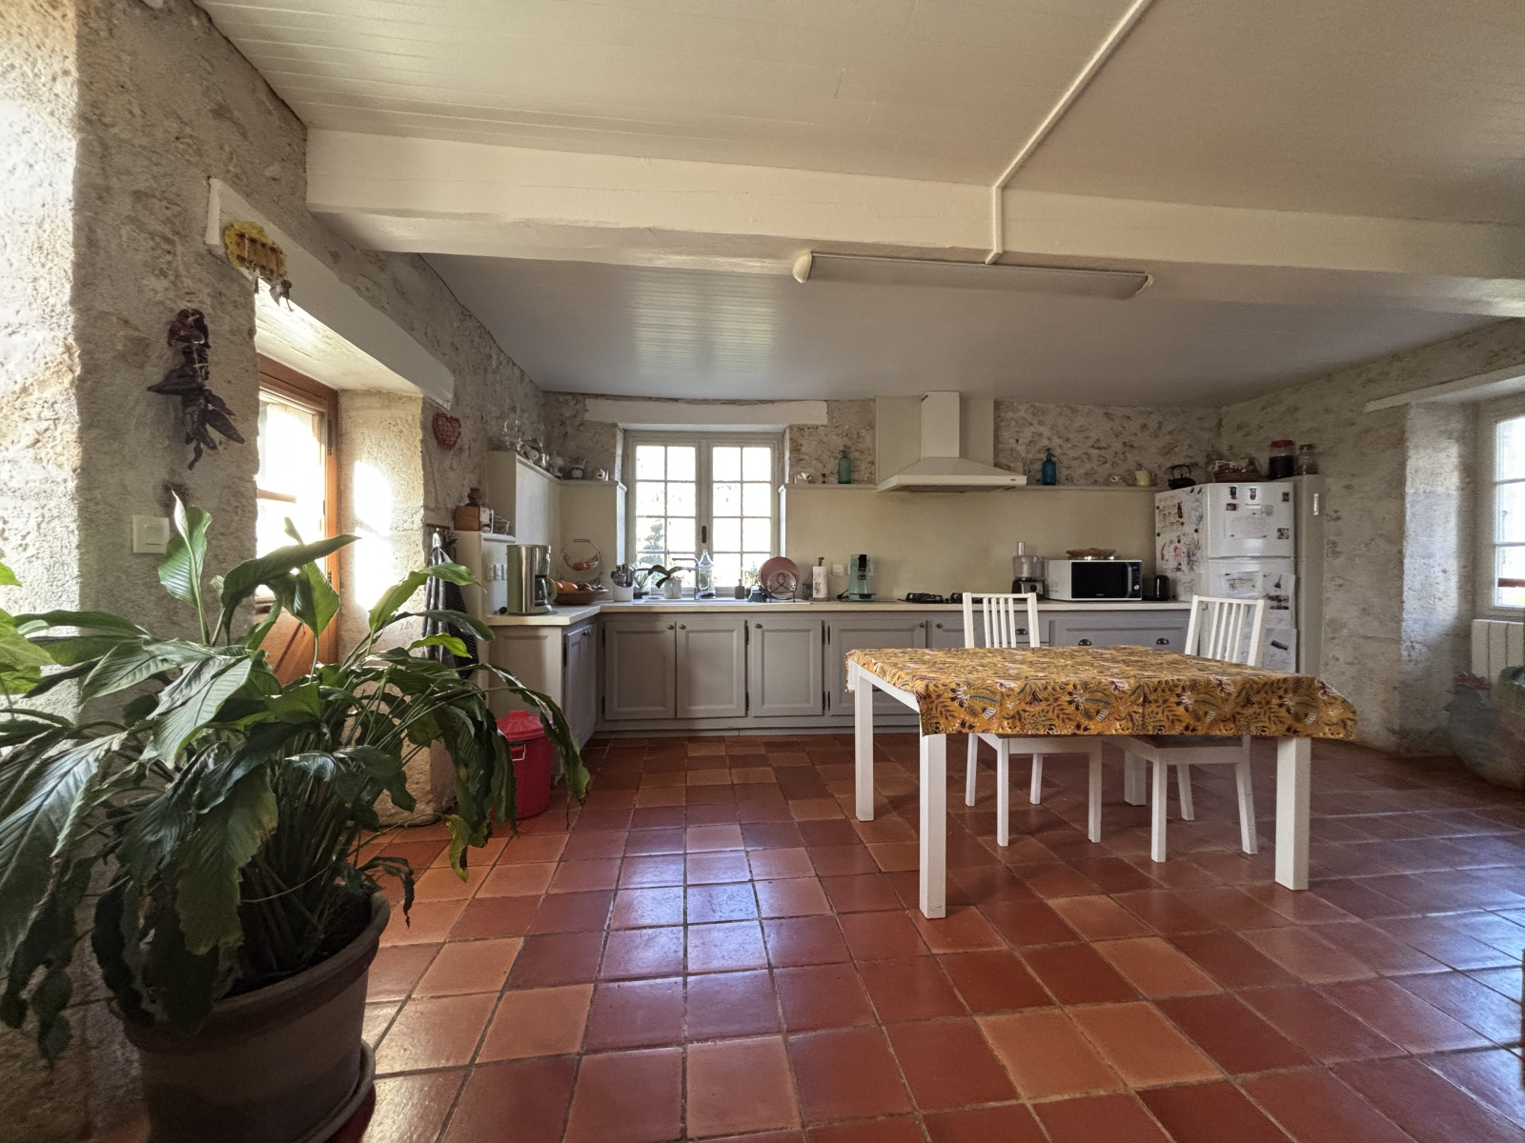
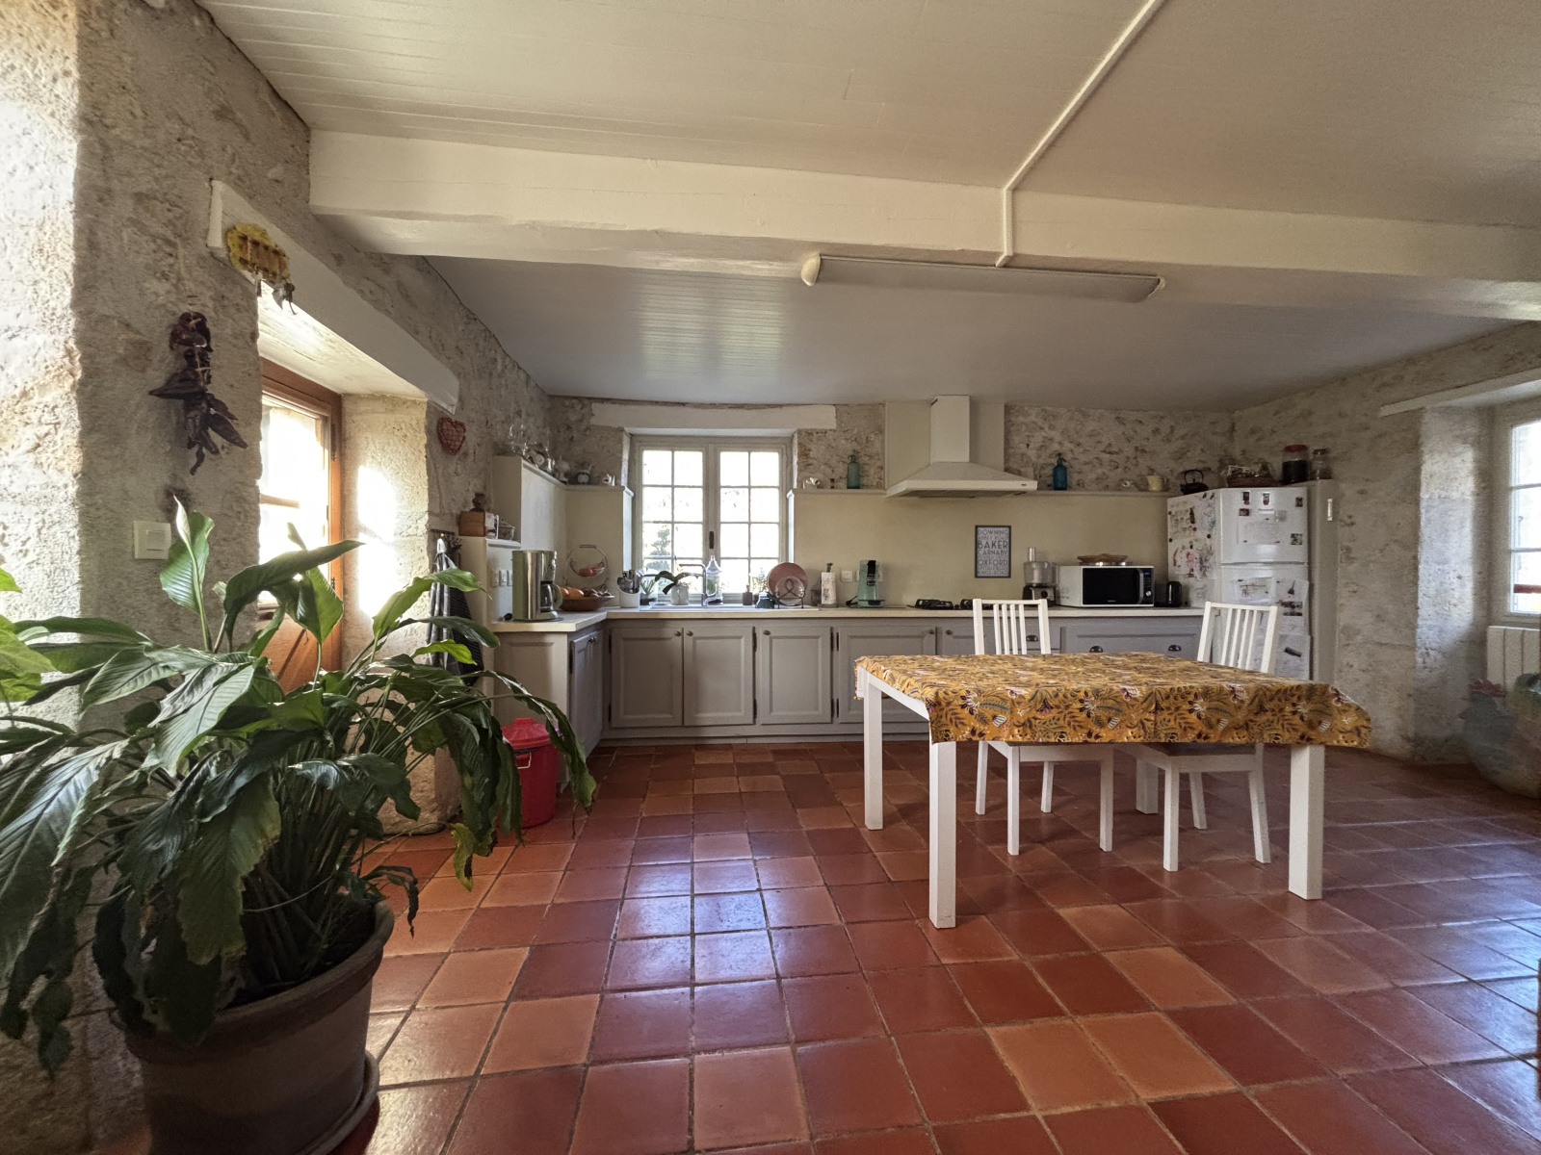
+ wall art [973,524,1012,580]
